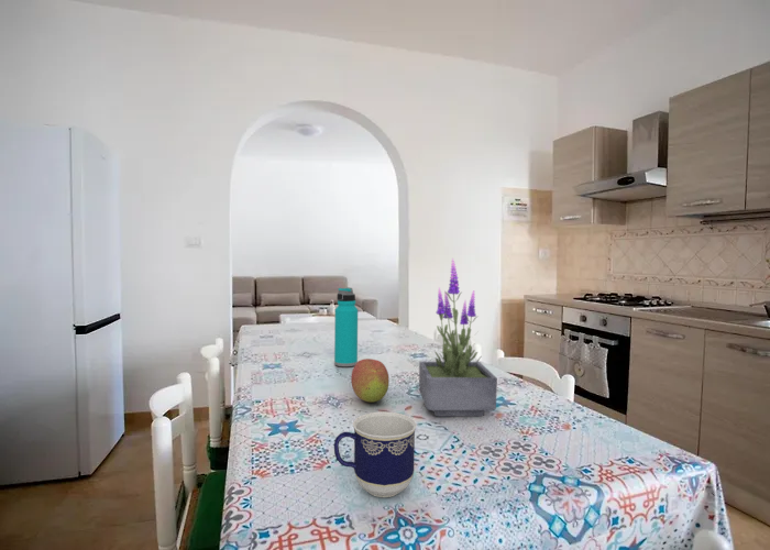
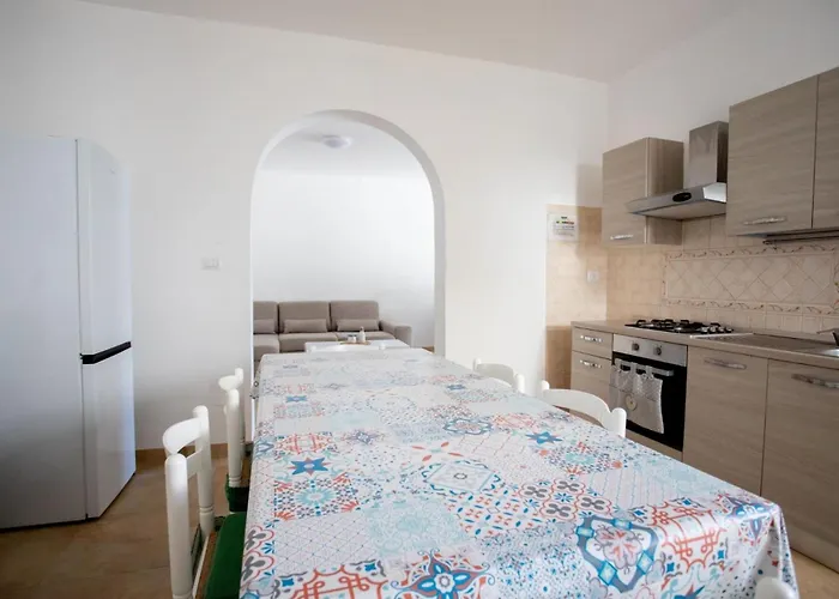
- potted plant [418,257,498,417]
- fruit [350,358,389,404]
- water bottle [333,286,359,367]
- cup [333,410,418,498]
